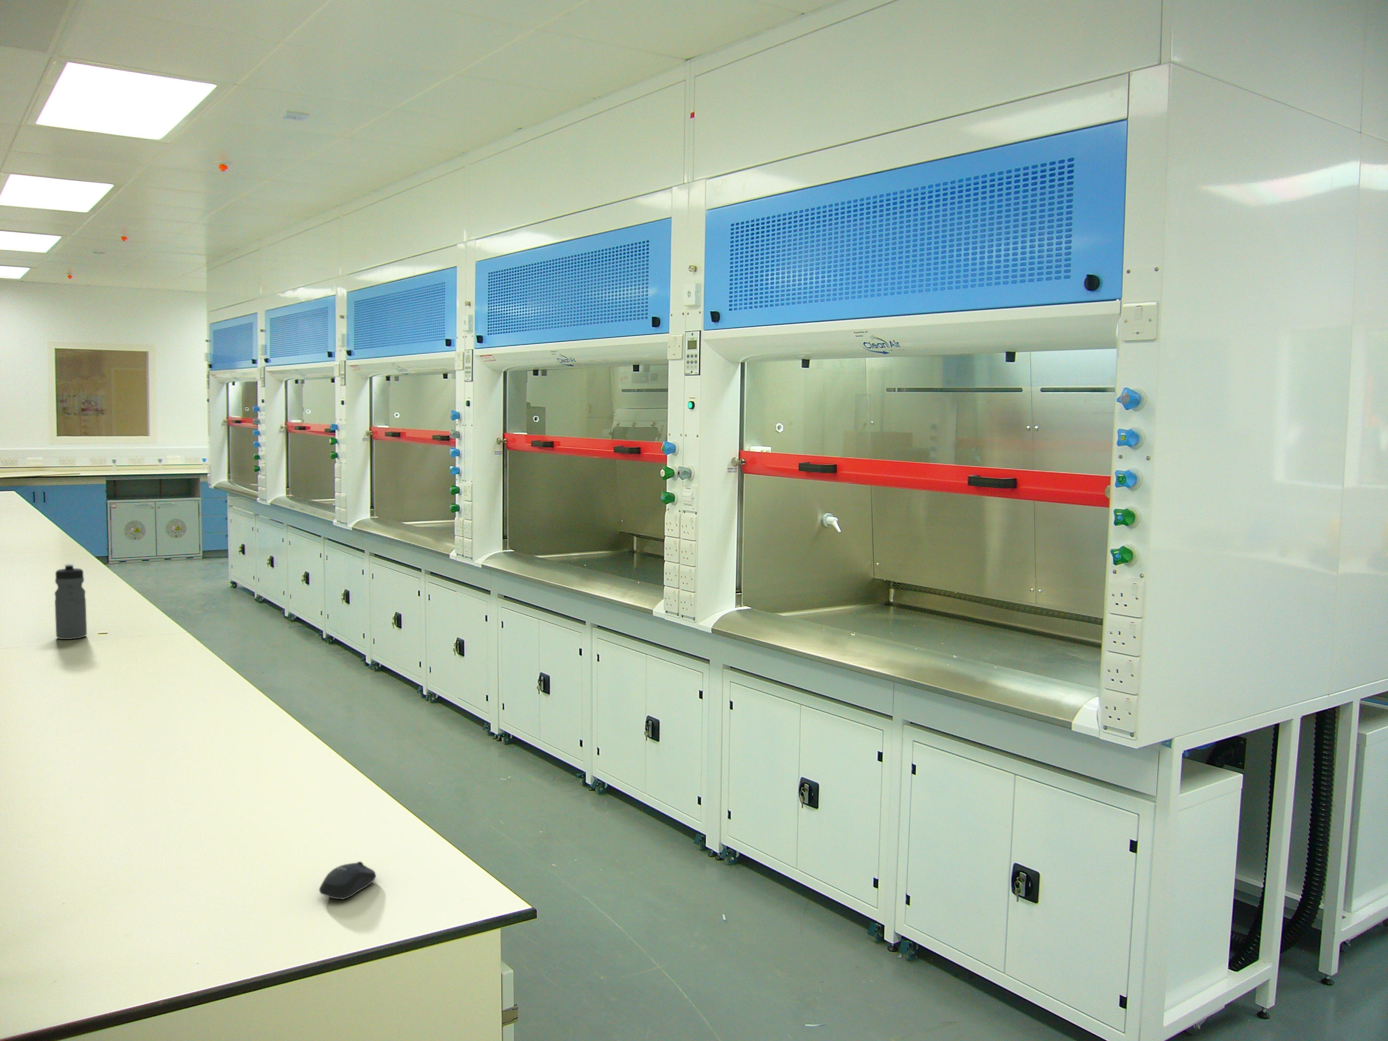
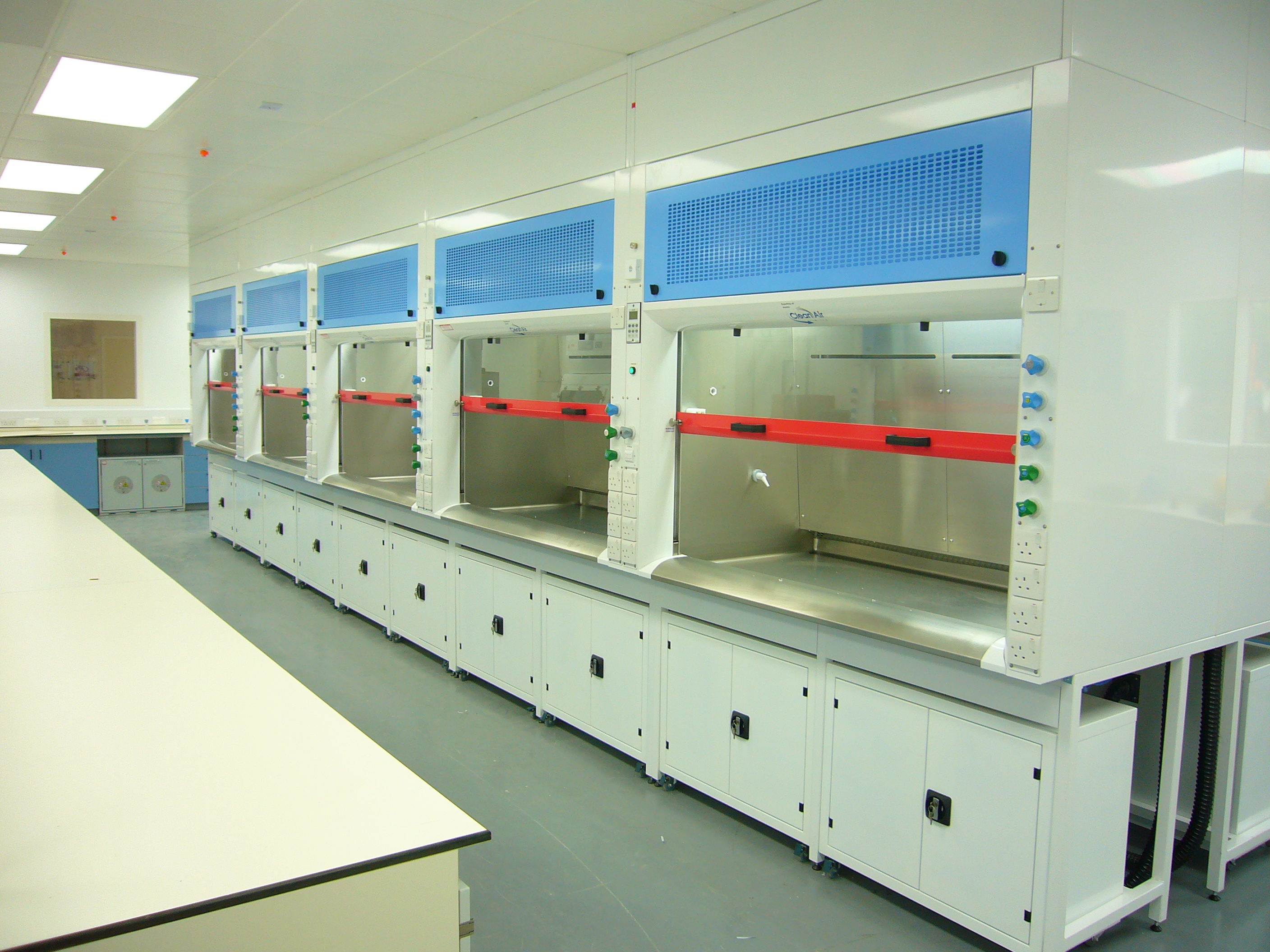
- computer mouse [318,861,377,900]
- water bottle [55,563,87,640]
